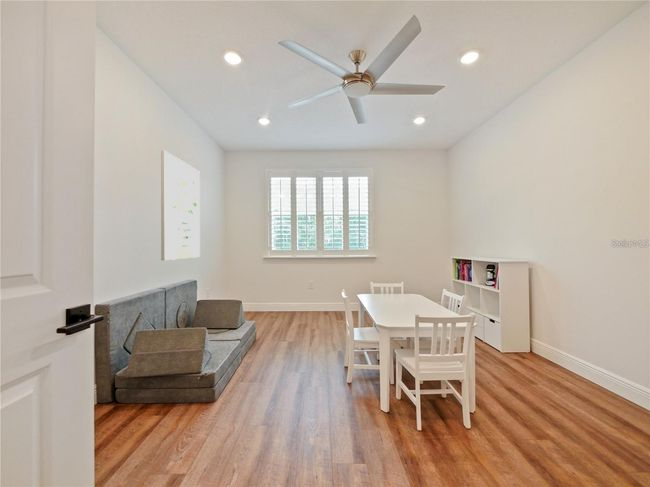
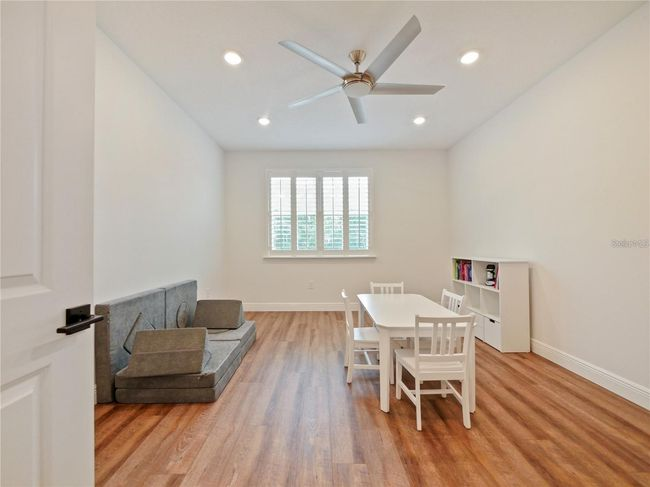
- wall art [160,150,201,261]
